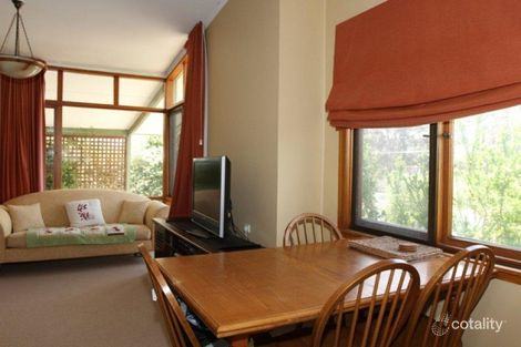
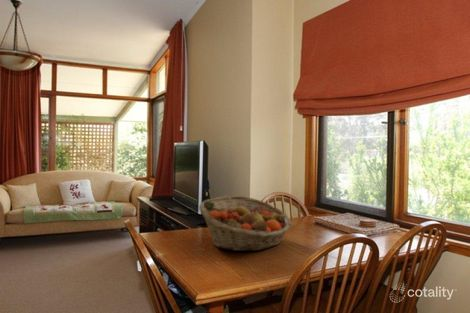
+ fruit basket [198,195,292,252]
